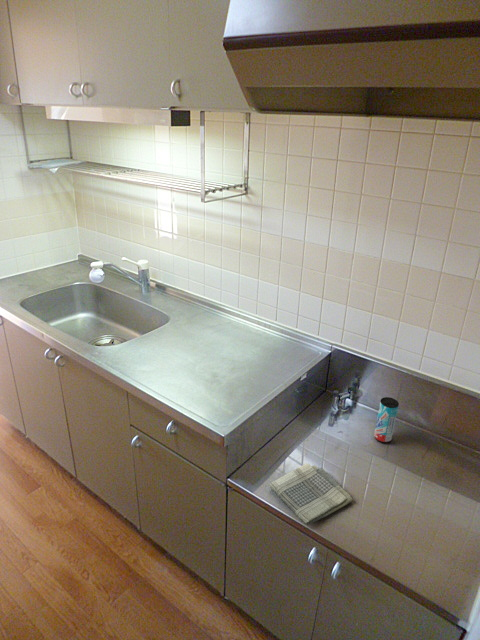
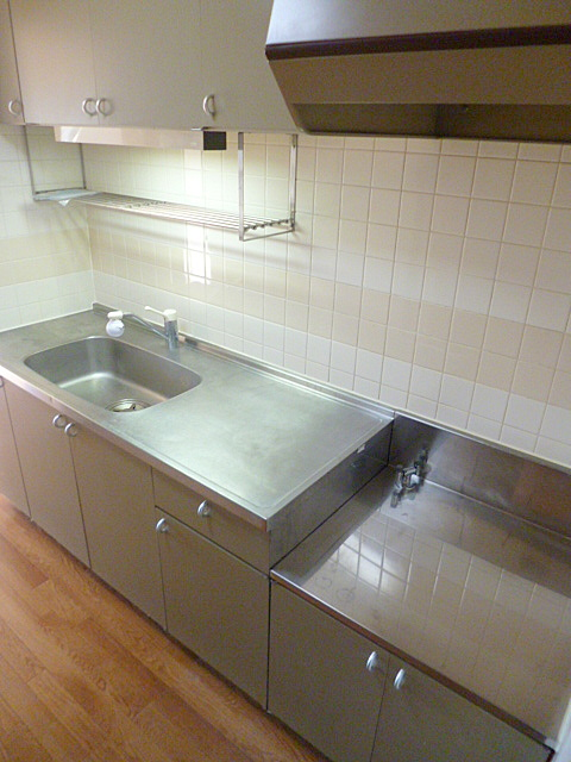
- dish towel [268,462,354,526]
- beverage can [373,396,400,444]
